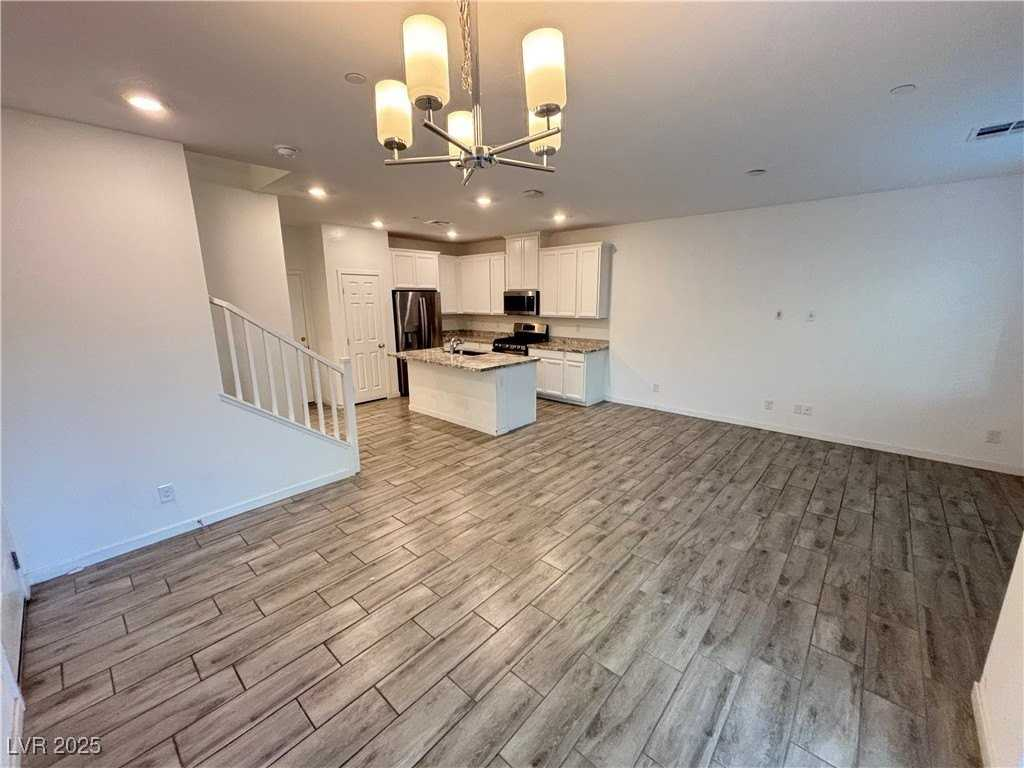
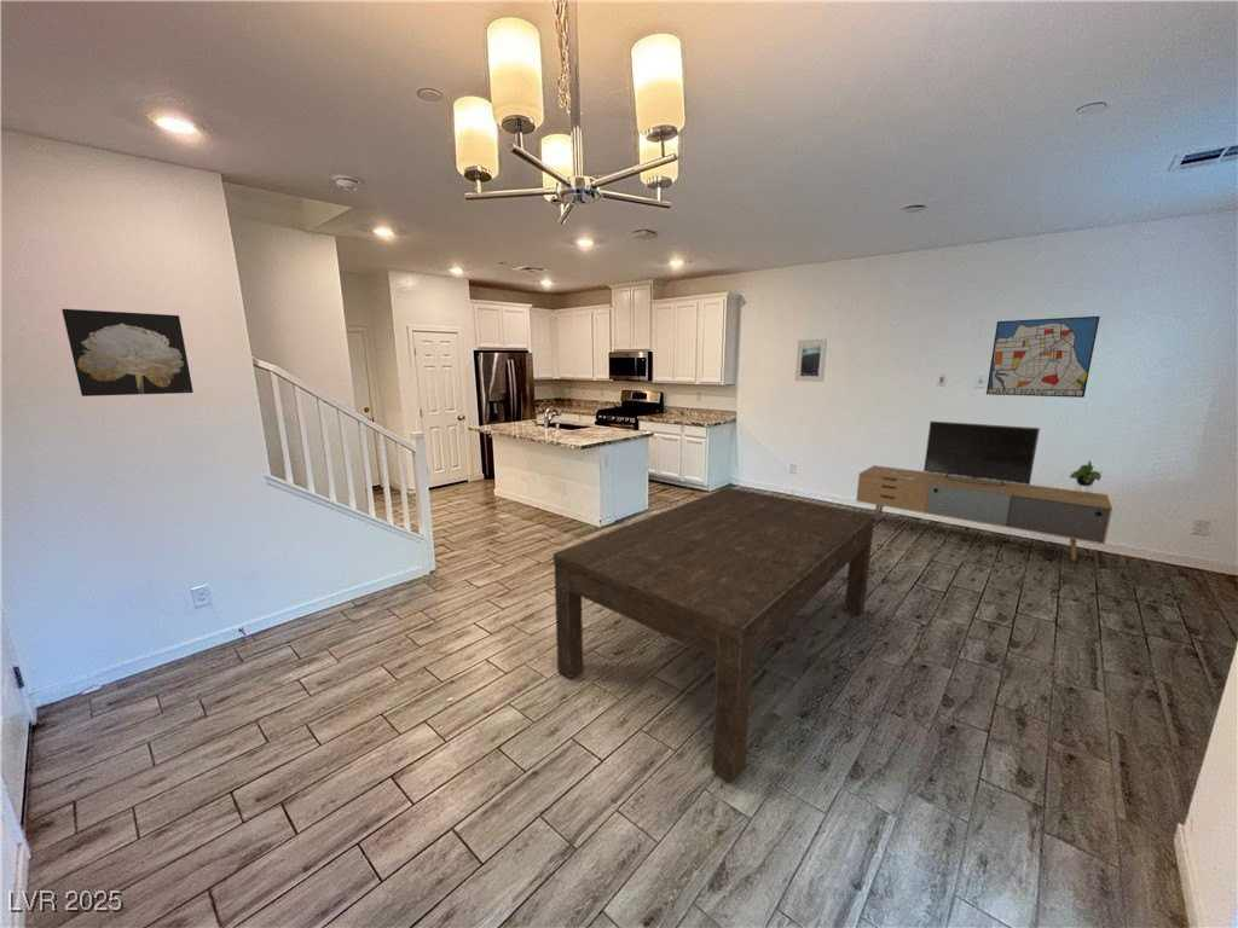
+ wall art [60,308,195,398]
+ media console [855,420,1113,562]
+ dining table [553,487,877,784]
+ wall art [985,315,1101,399]
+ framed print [794,337,828,383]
